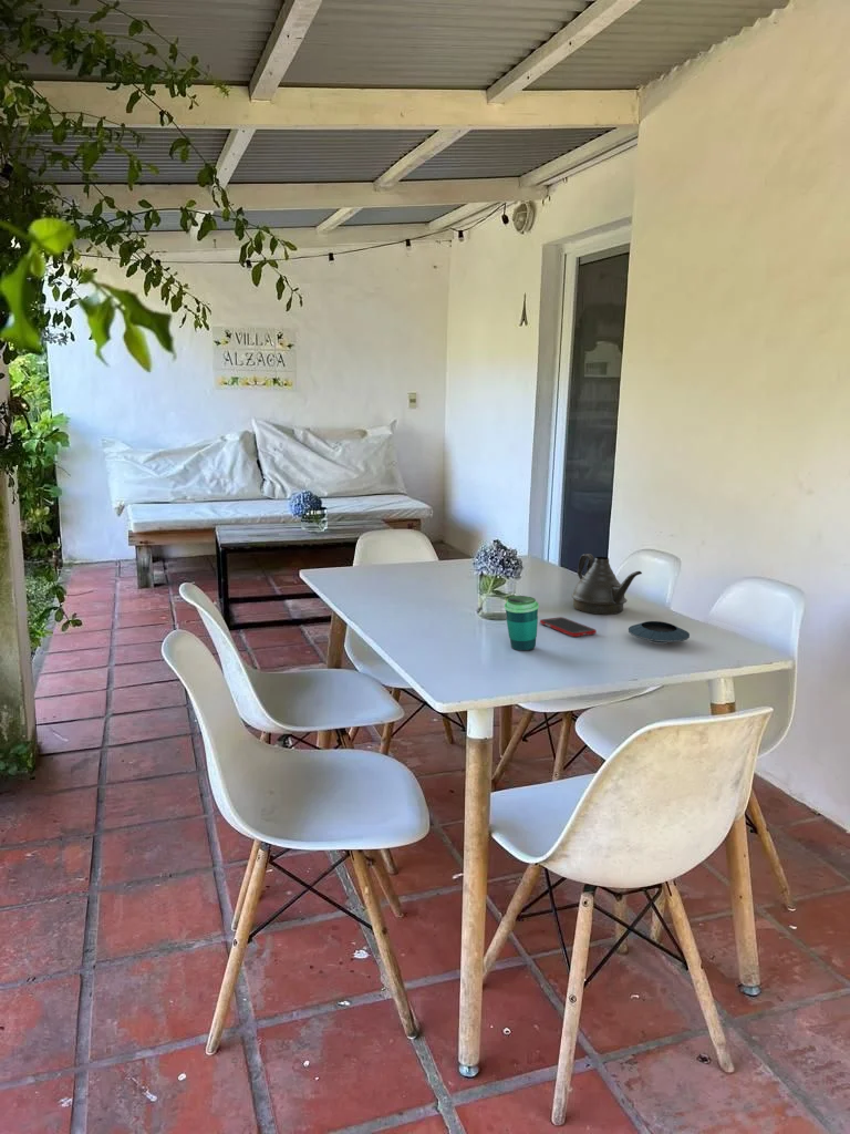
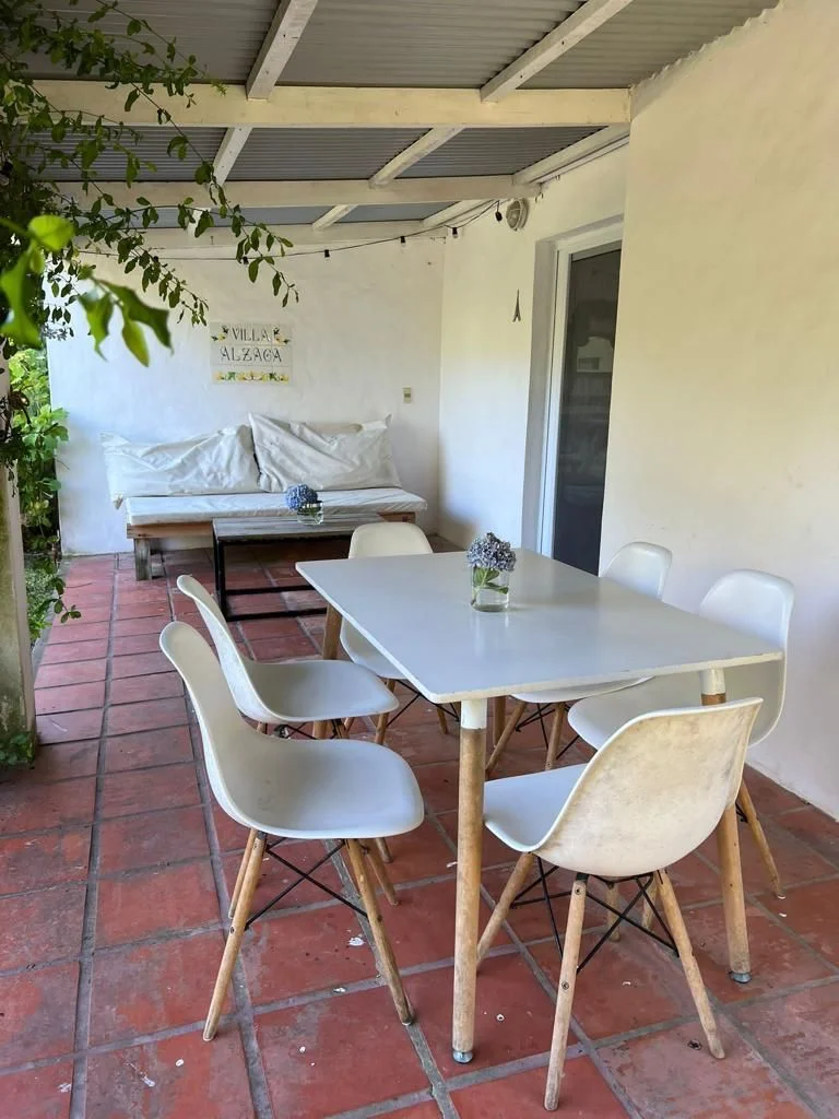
- teapot [571,553,643,615]
- cell phone [539,616,598,638]
- cup [504,595,540,652]
- saucer [628,620,691,645]
